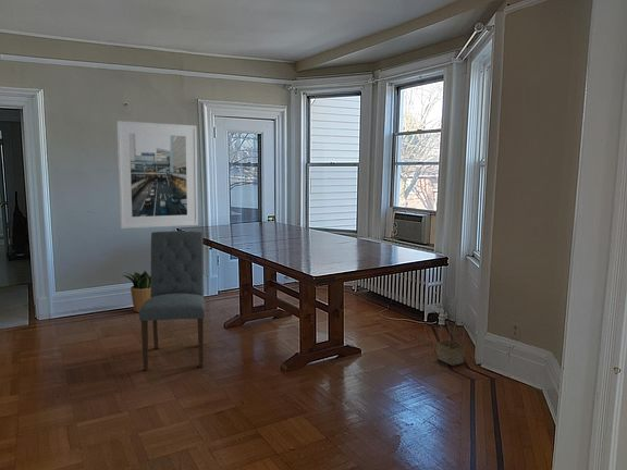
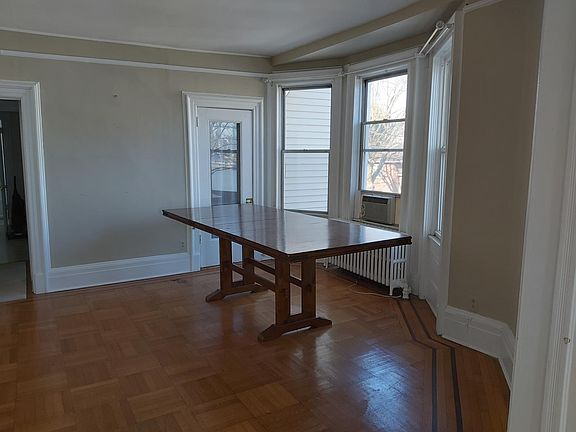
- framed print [115,120,199,230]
- basket [437,318,467,367]
- potted plant [122,270,151,313]
- dining chair [138,230,206,371]
